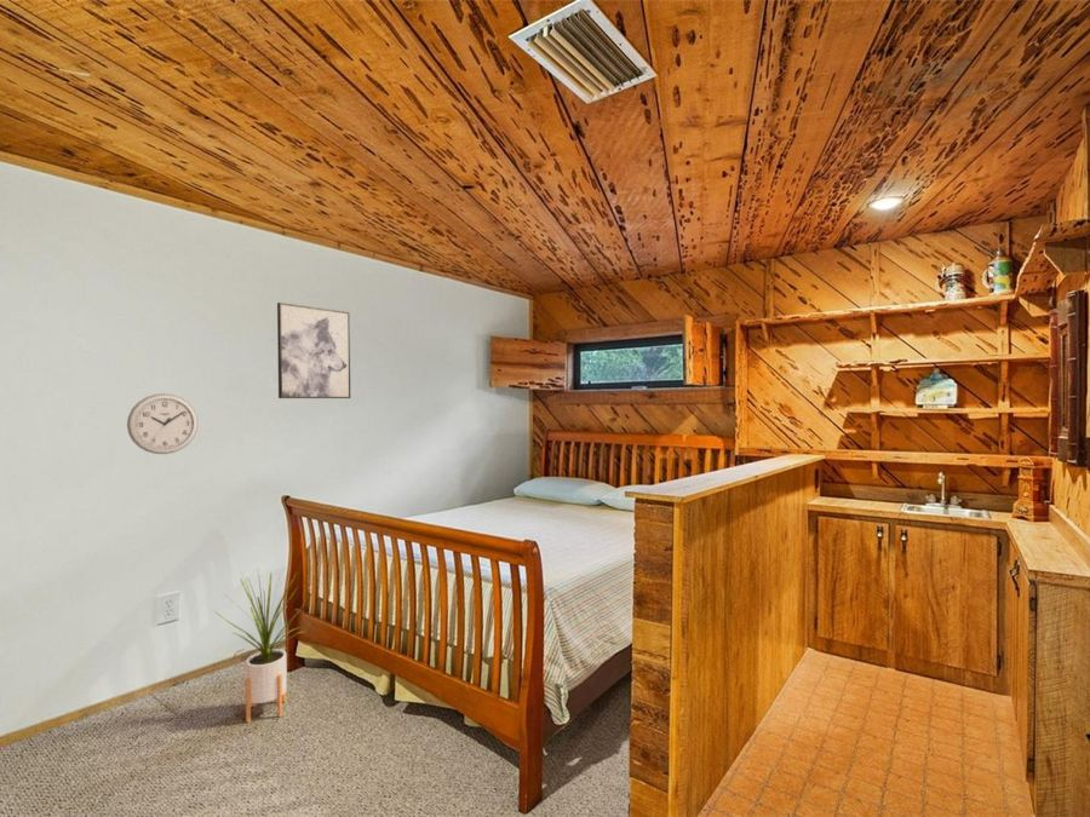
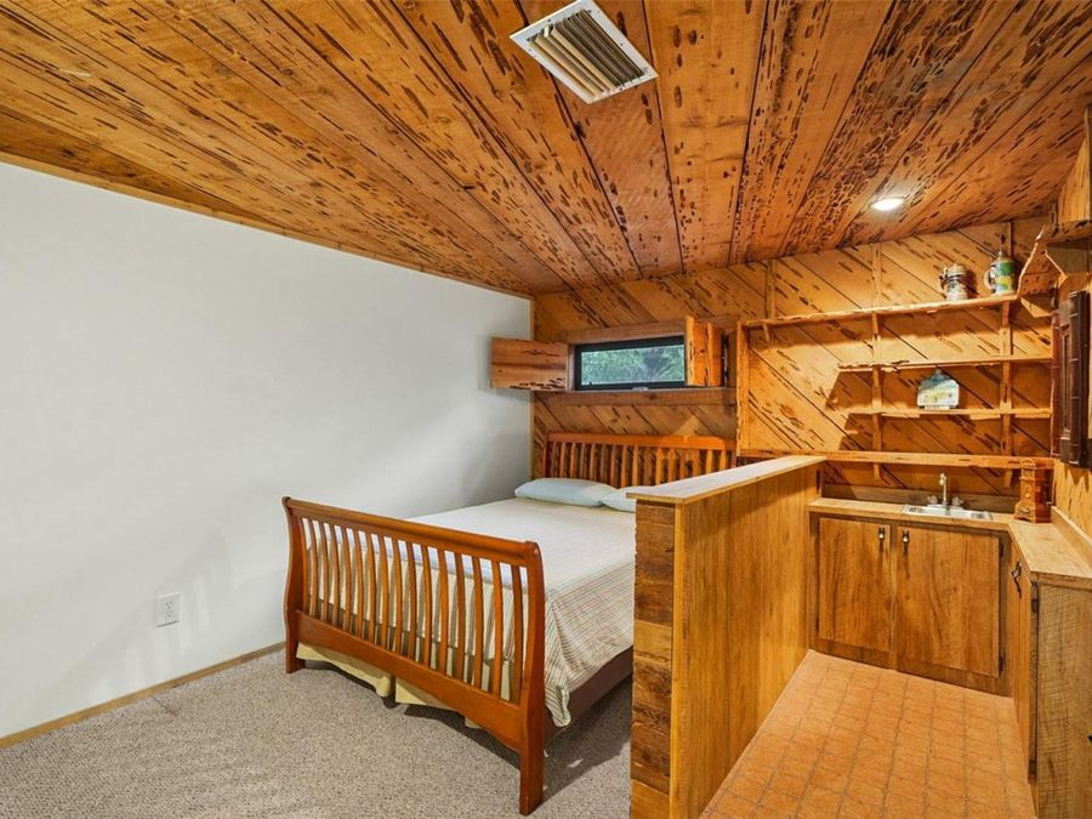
- wall clock [126,392,200,455]
- house plant [216,568,308,724]
- wall art [276,301,351,399]
